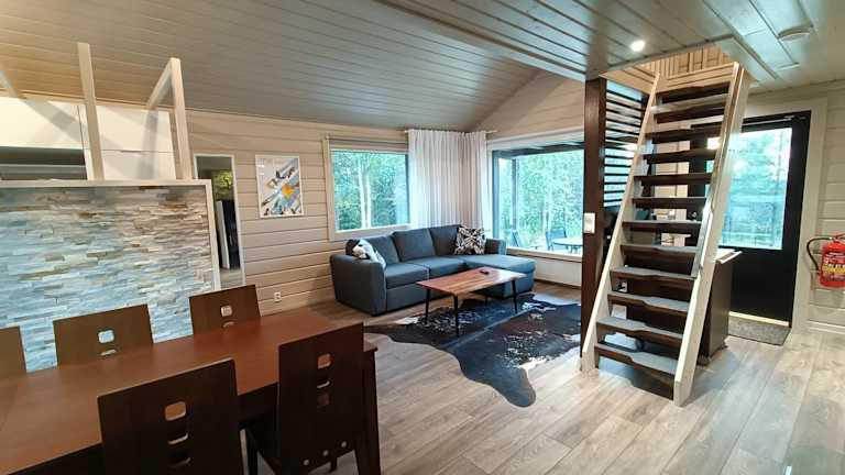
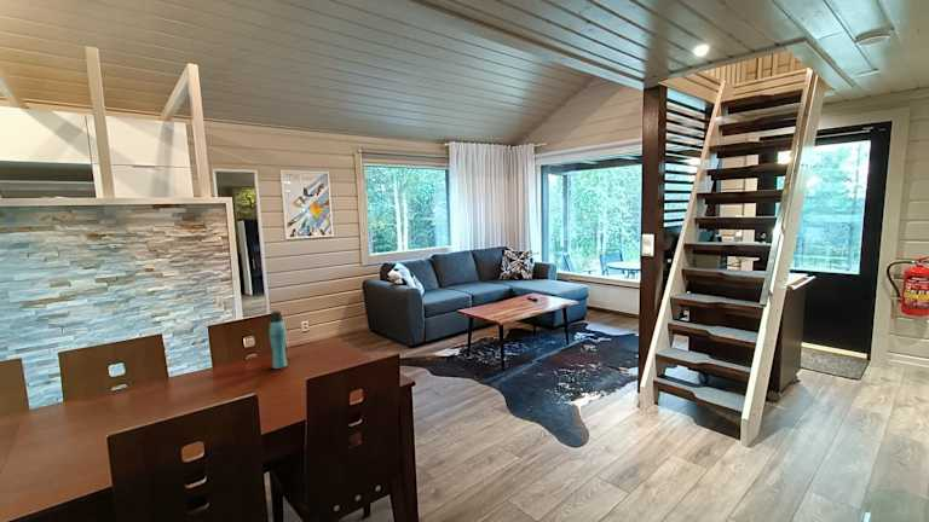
+ bottle [267,309,289,370]
